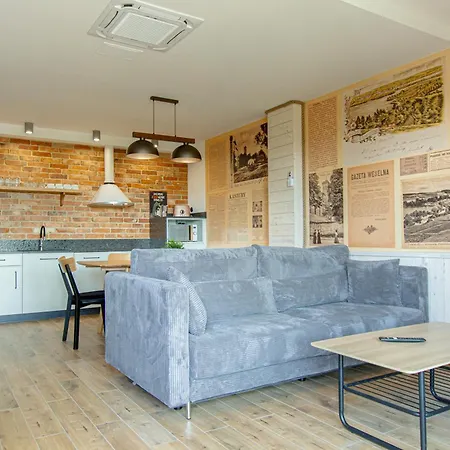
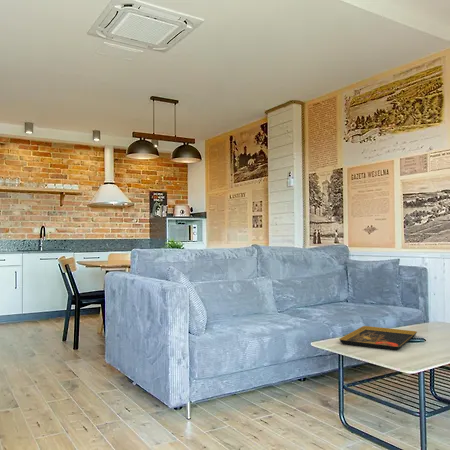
+ decorative tray [338,325,418,352]
